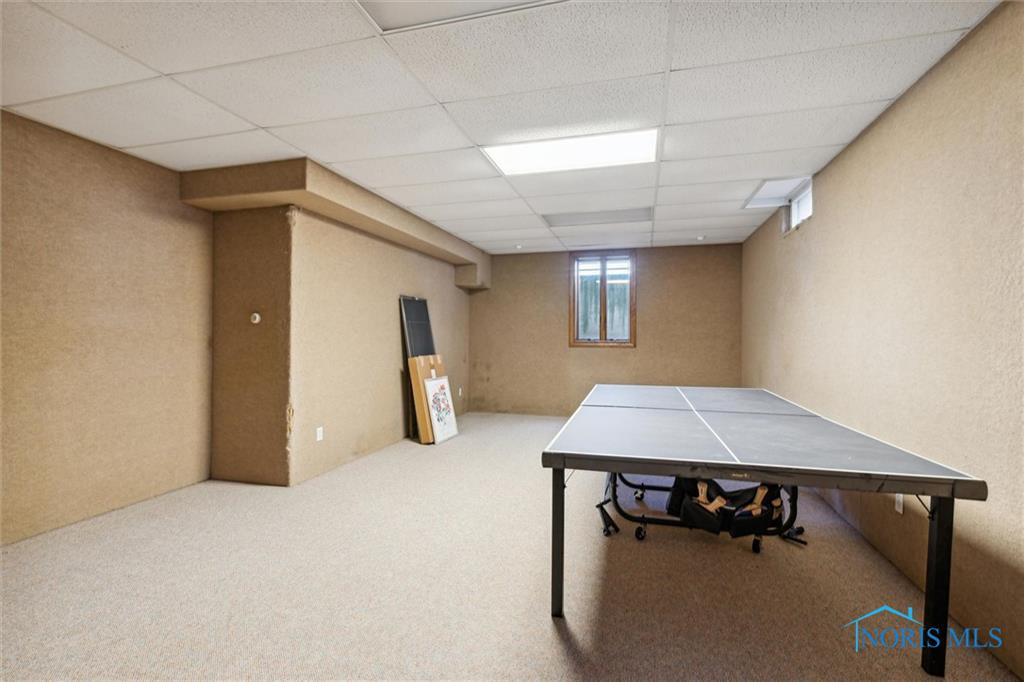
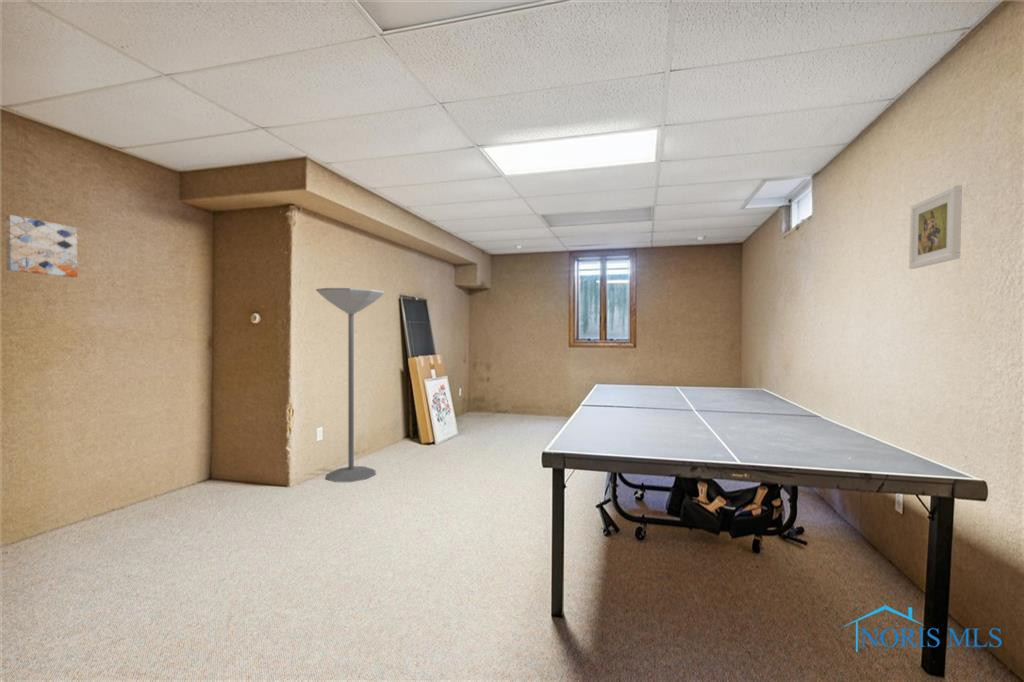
+ wall art [5,214,79,278]
+ floor lamp [315,287,385,483]
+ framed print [908,184,963,270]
